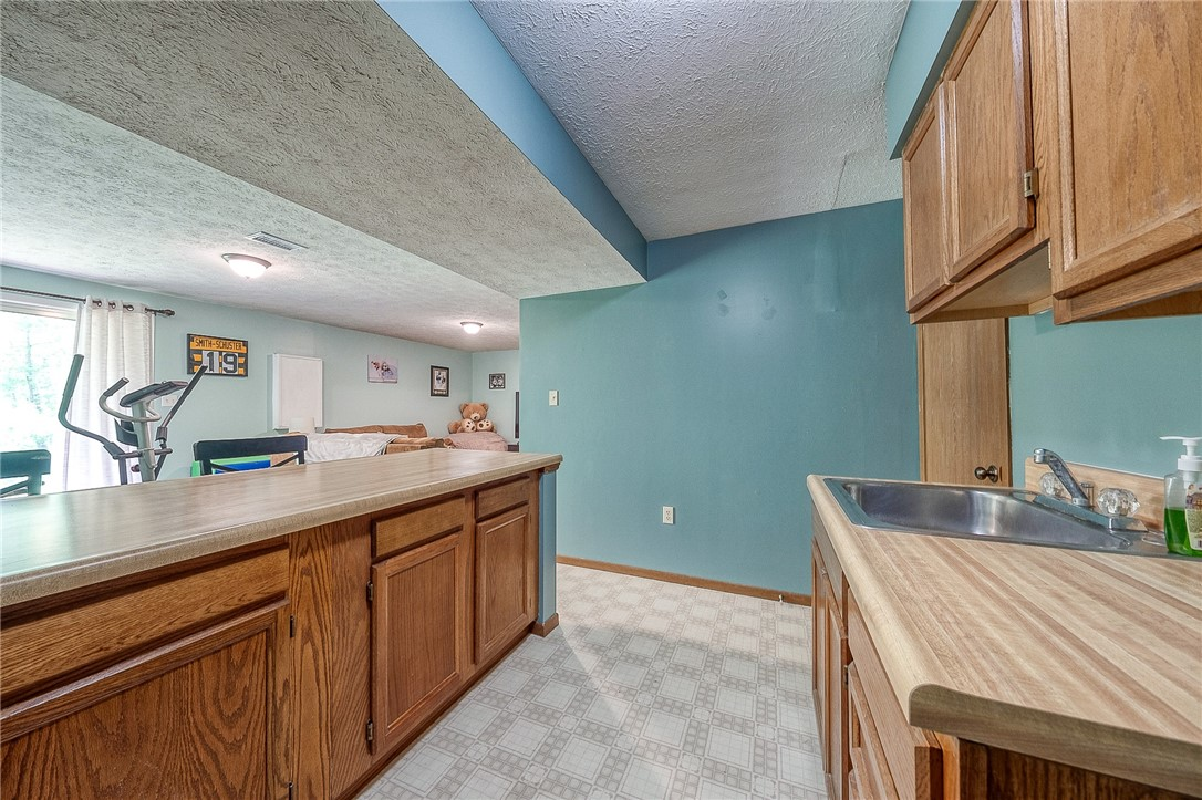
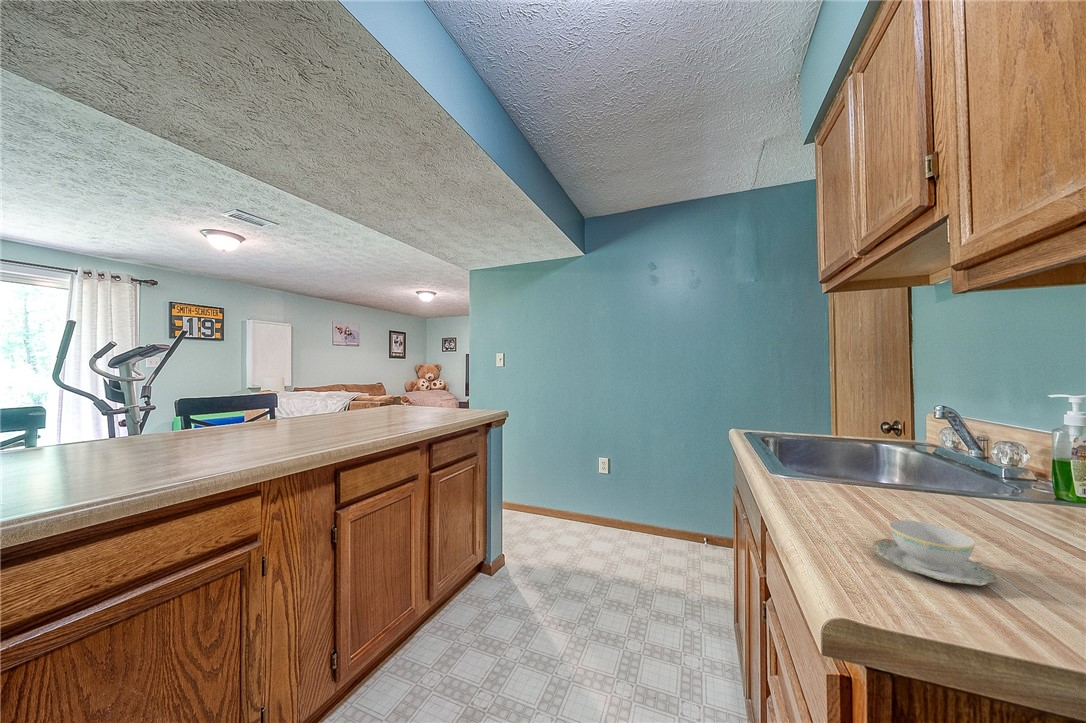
+ chinaware [872,517,997,586]
